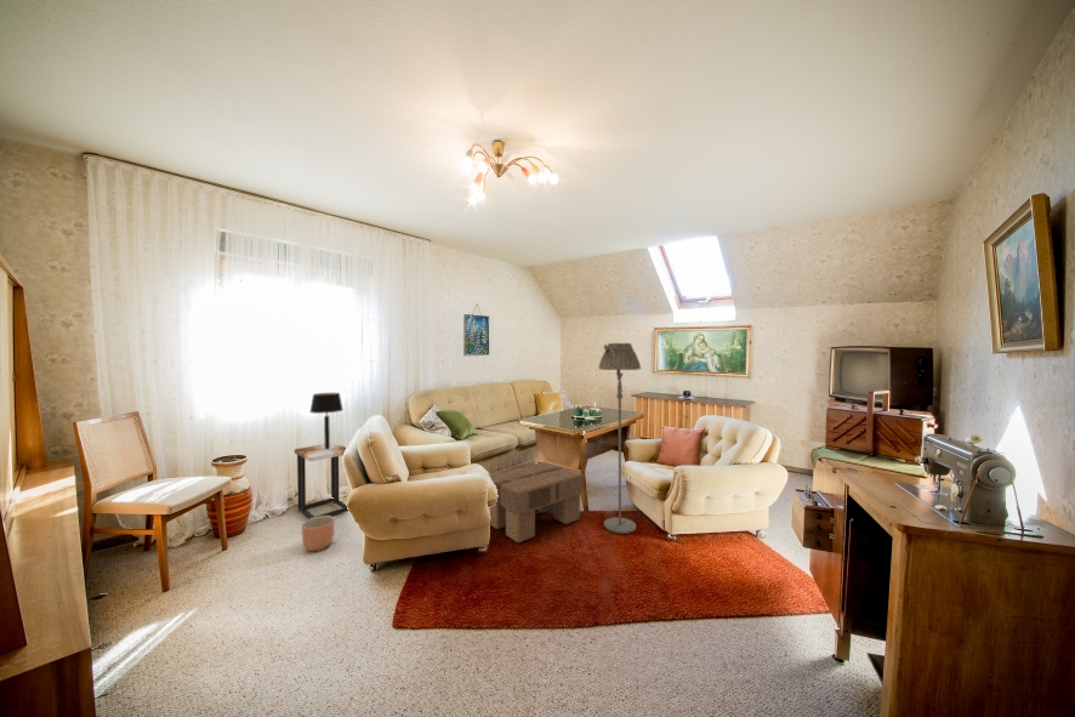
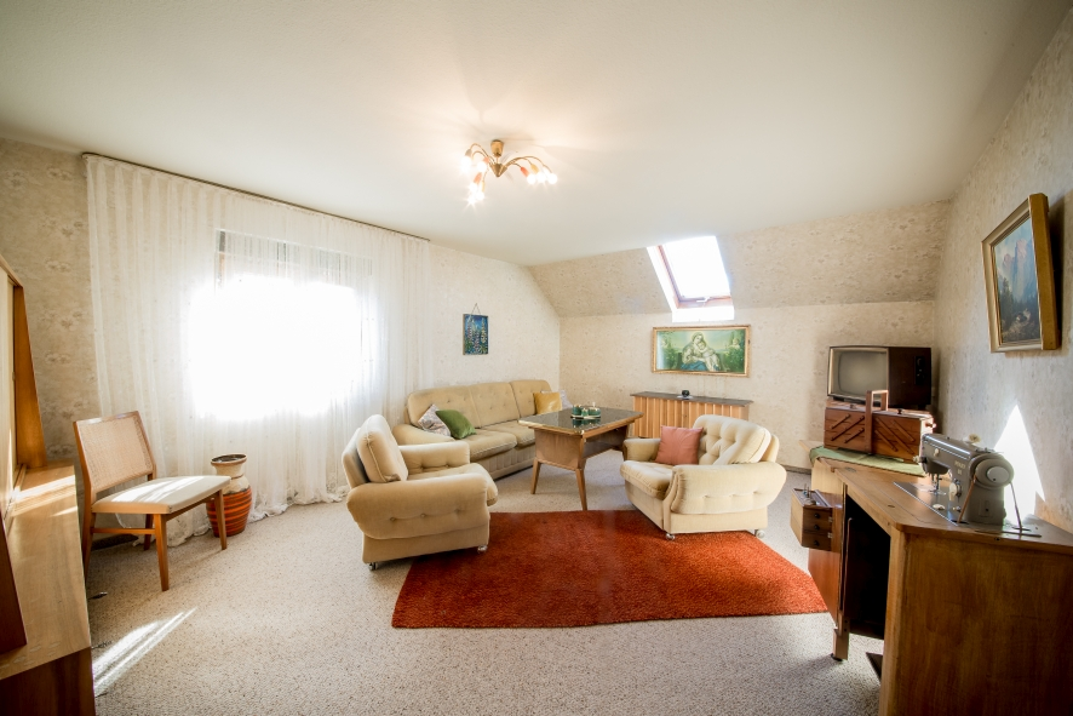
- table lamp [308,392,345,450]
- footstool [488,461,585,544]
- side table [294,442,349,519]
- floor lamp [598,342,642,535]
- planter [301,516,335,552]
